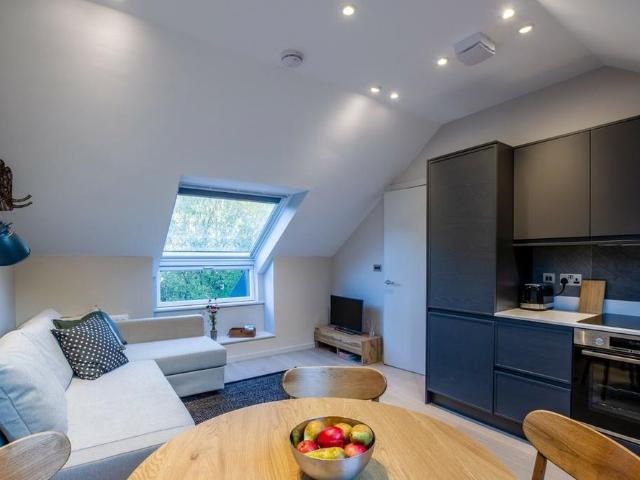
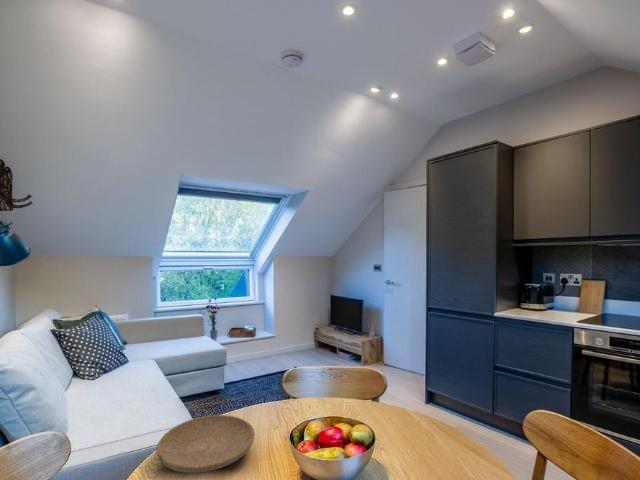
+ plate [155,414,256,474]
